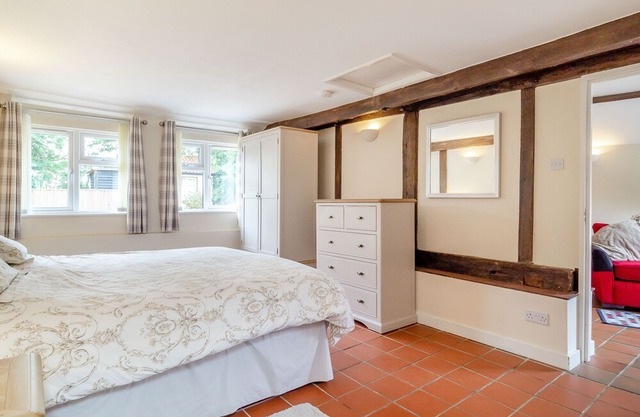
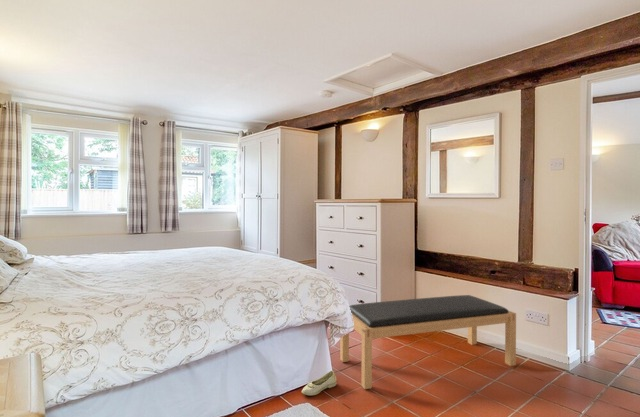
+ shoe [301,370,338,397]
+ bench [339,294,517,390]
